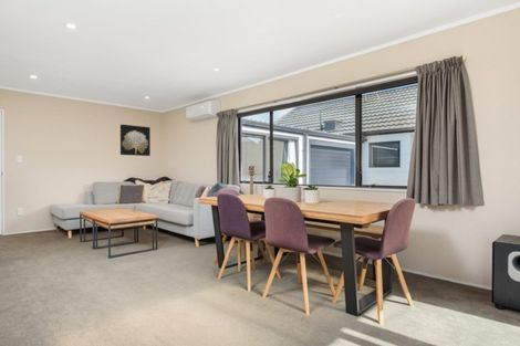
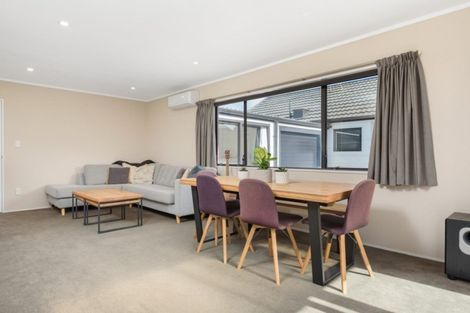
- wall art [119,124,152,157]
